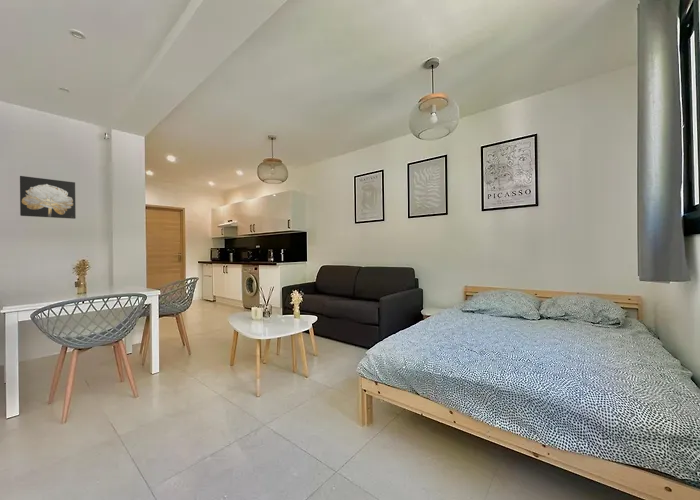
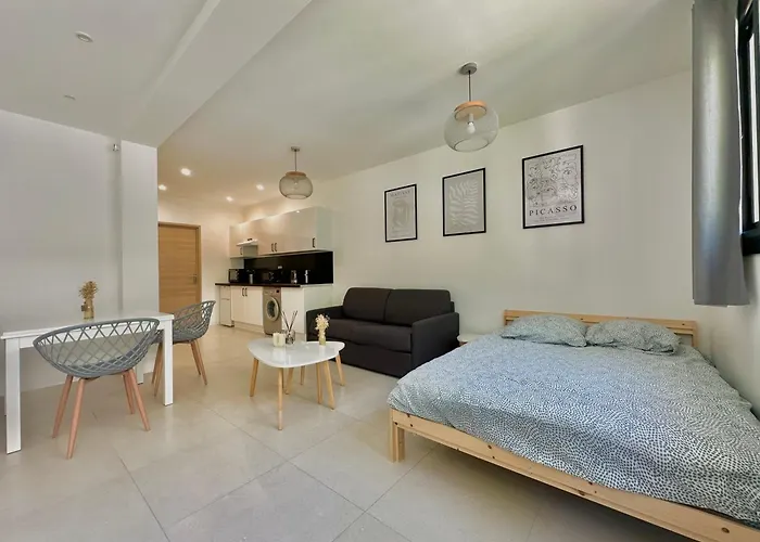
- wall art [19,175,77,220]
